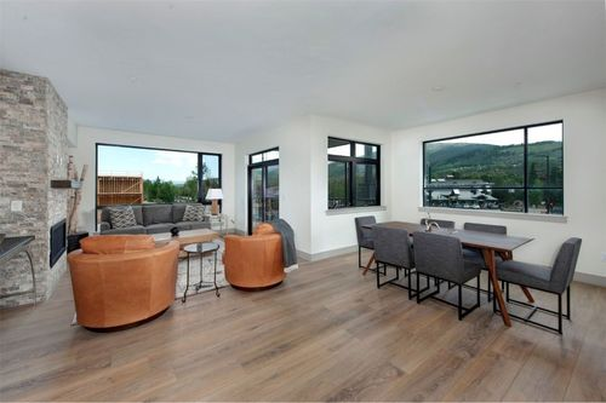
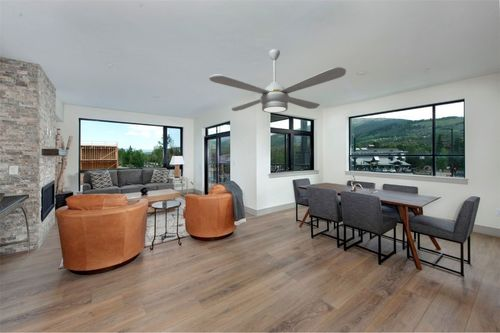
+ ceiling fan [208,48,347,114]
